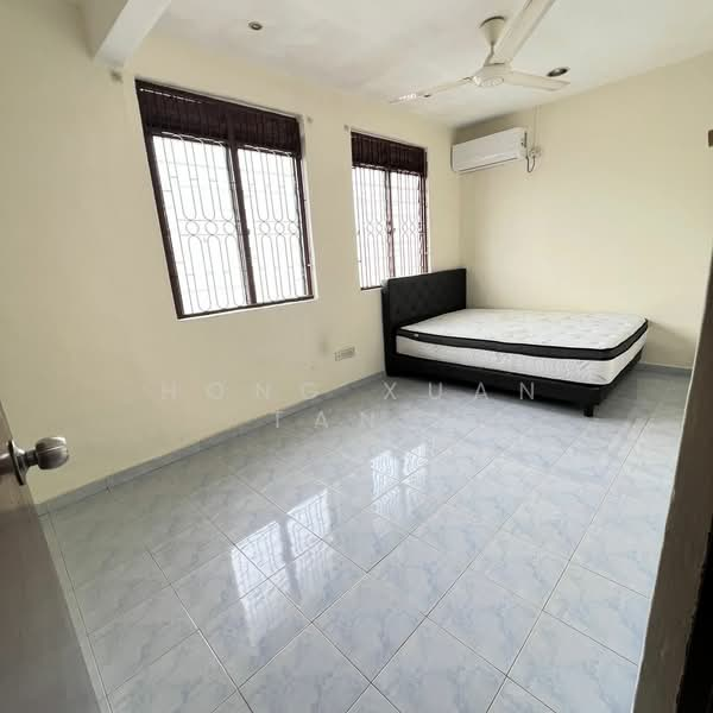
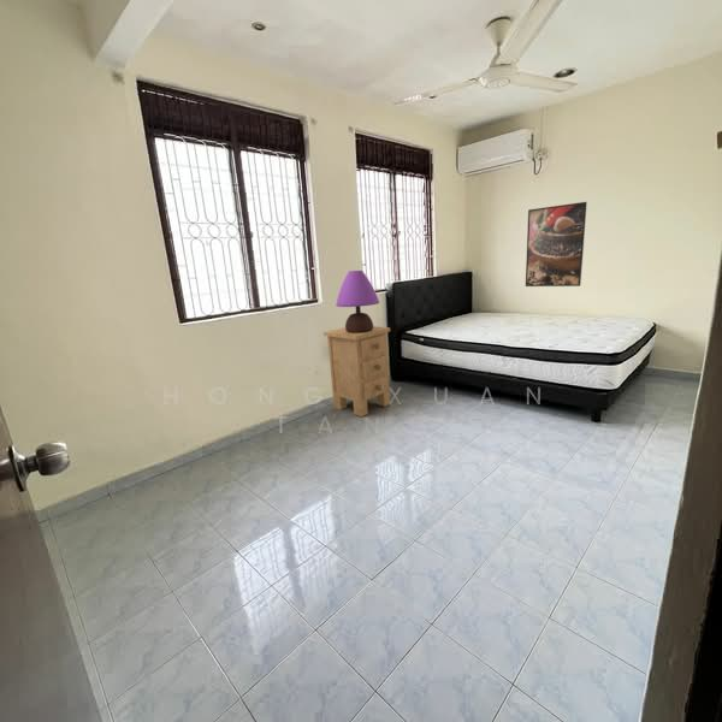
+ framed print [525,201,588,288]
+ nightstand [322,325,391,418]
+ table lamp [335,270,380,333]
